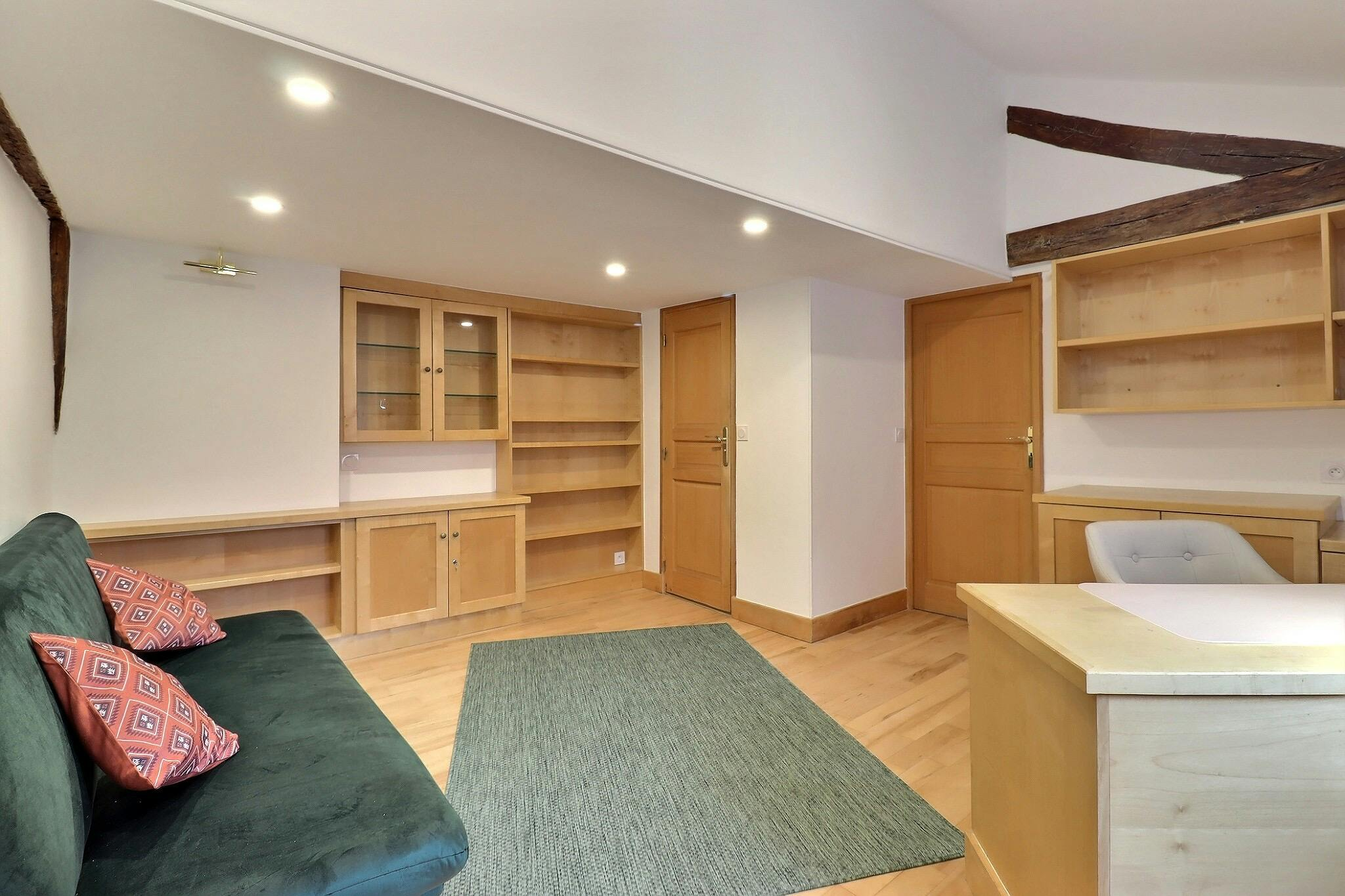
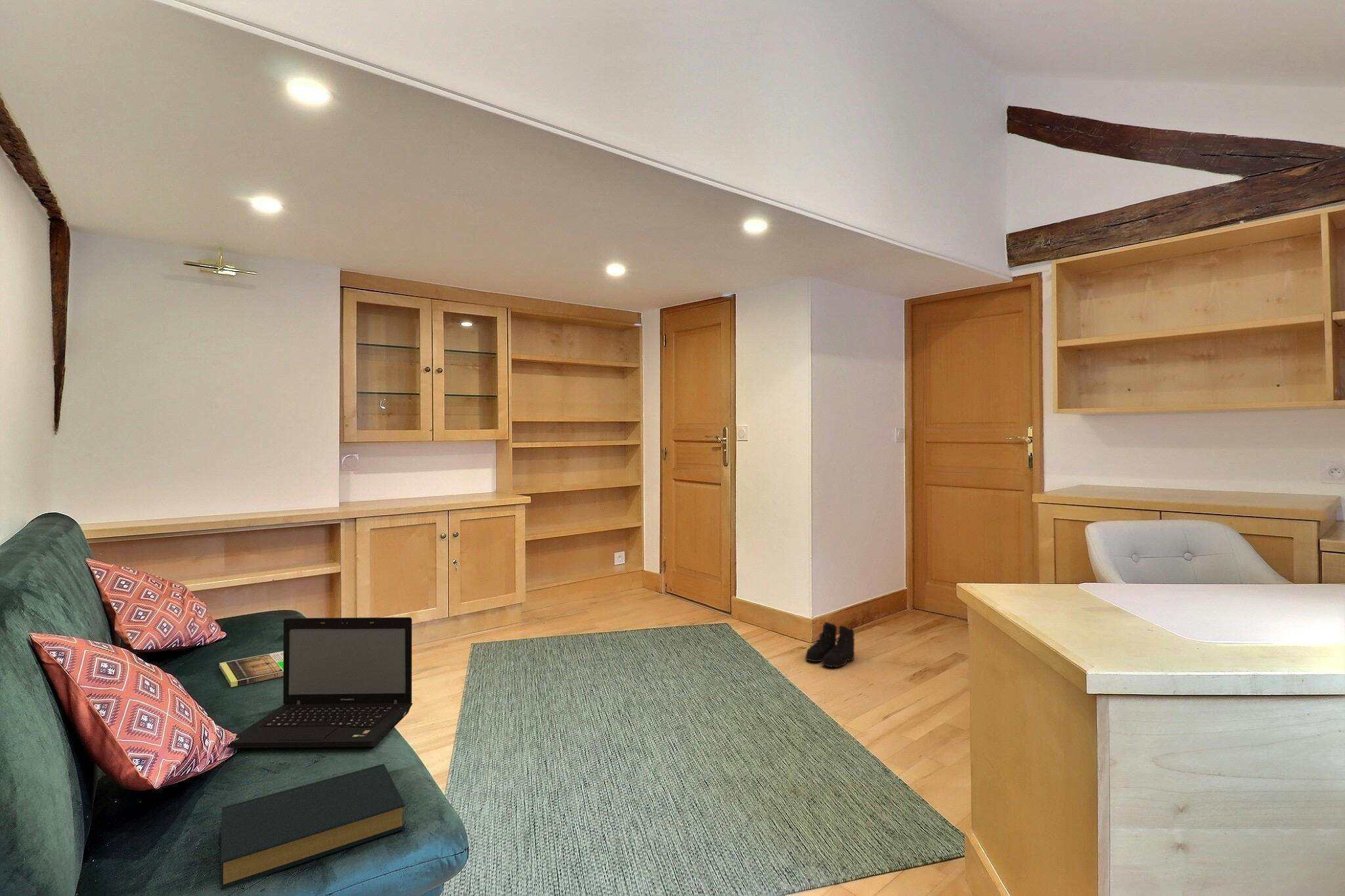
+ magazine [219,651,284,688]
+ hardback book [220,763,406,891]
+ boots [805,621,856,668]
+ laptop [226,616,413,749]
